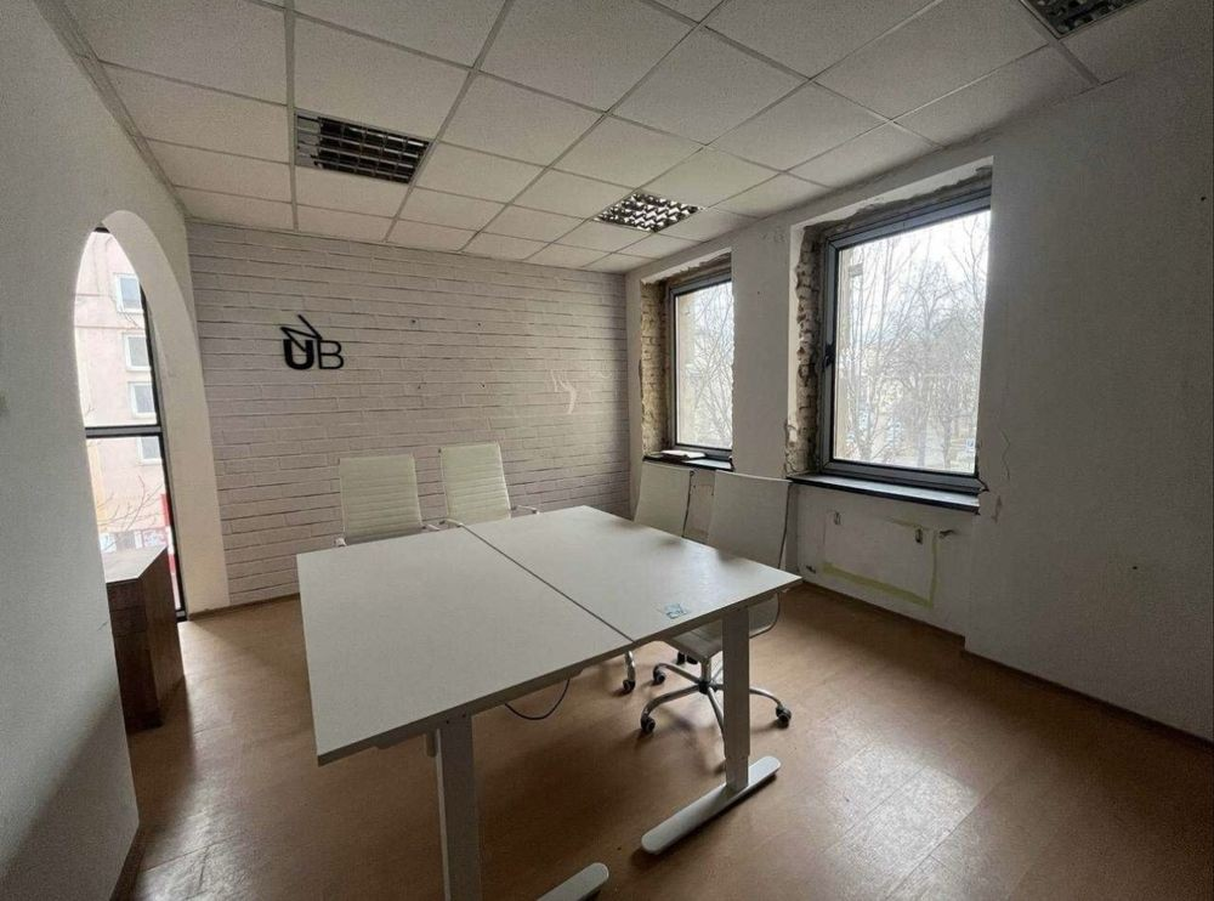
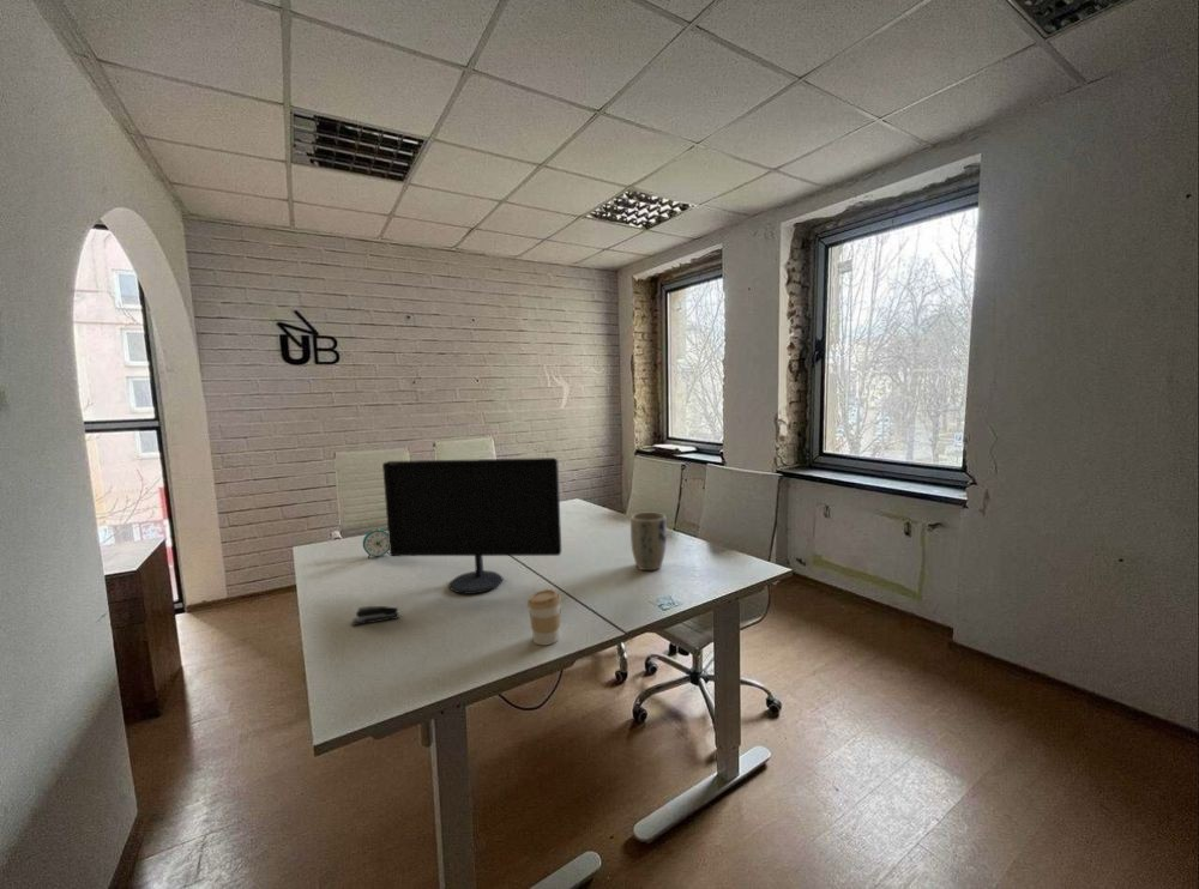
+ plant pot [629,510,668,572]
+ alarm clock [362,527,390,560]
+ coffee cup [526,588,562,646]
+ stapler [350,605,400,627]
+ computer monitor [381,456,562,595]
